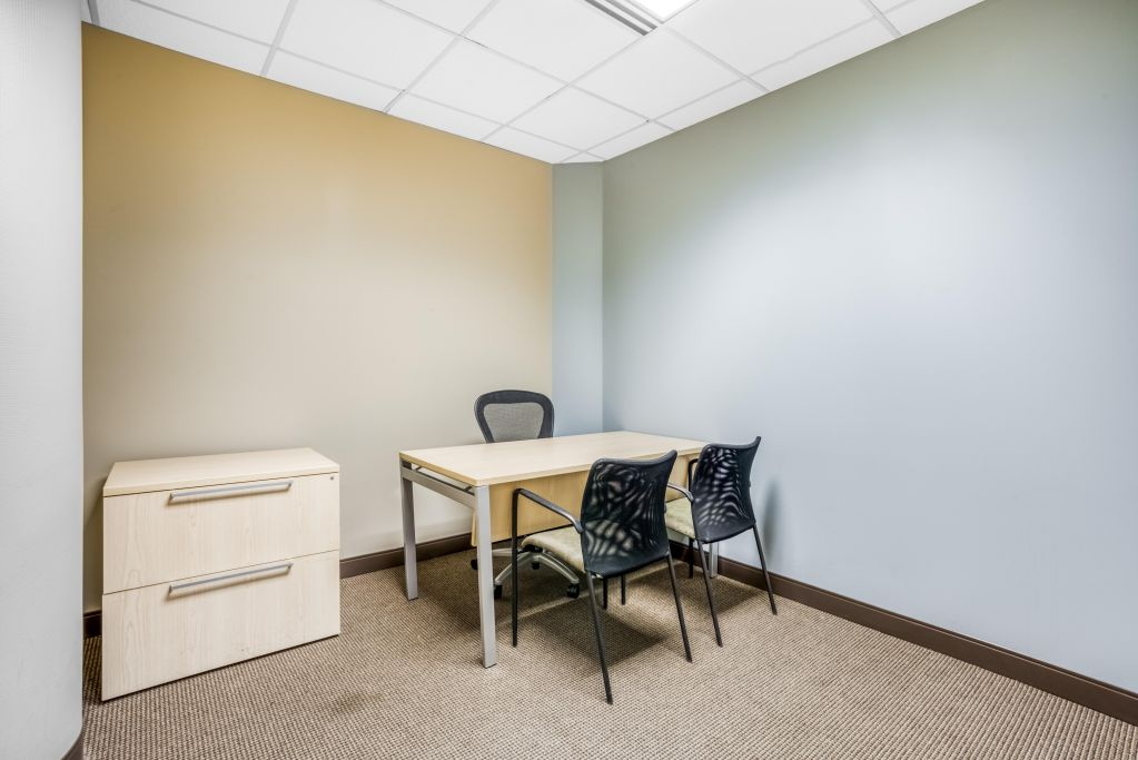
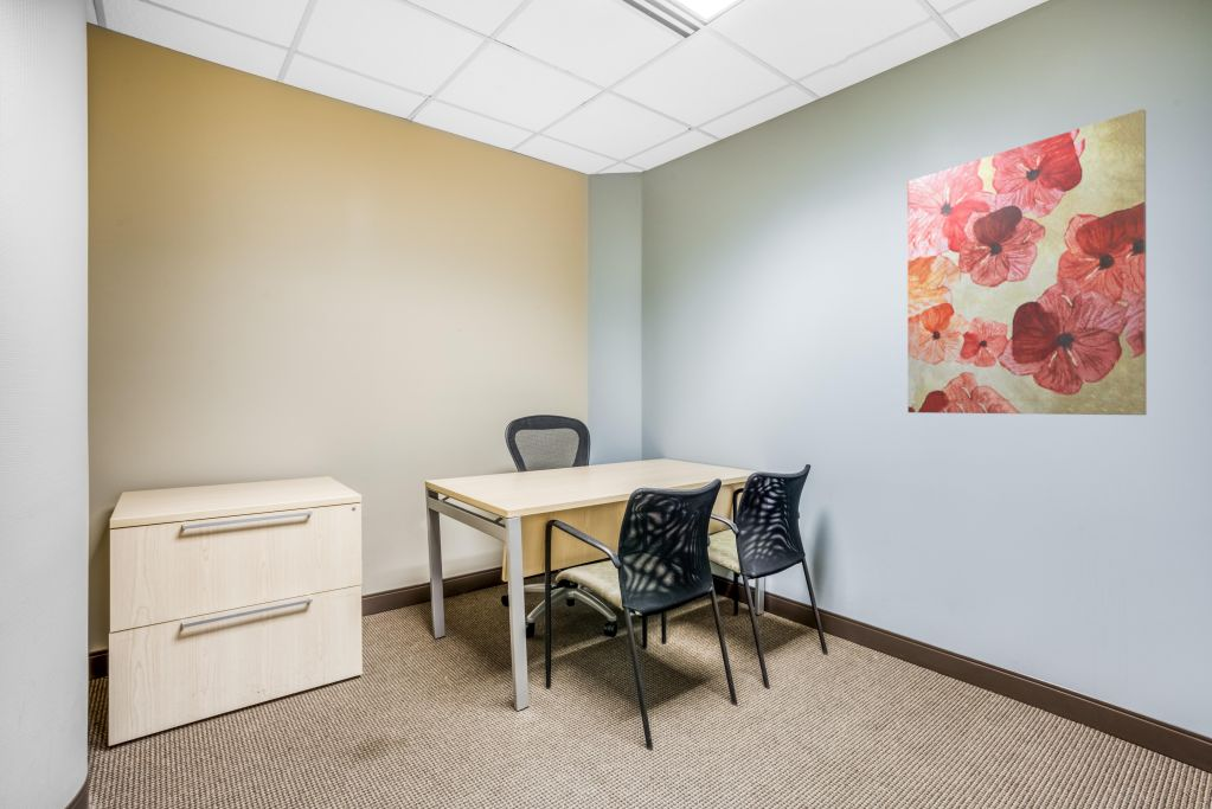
+ wall art [906,108,1148,416]
